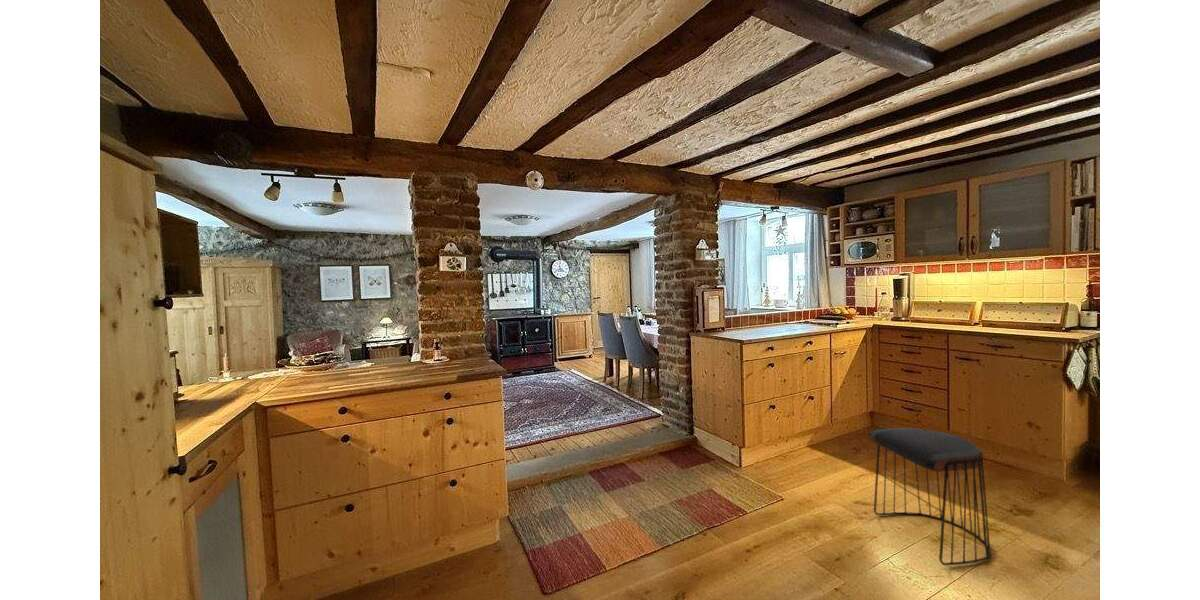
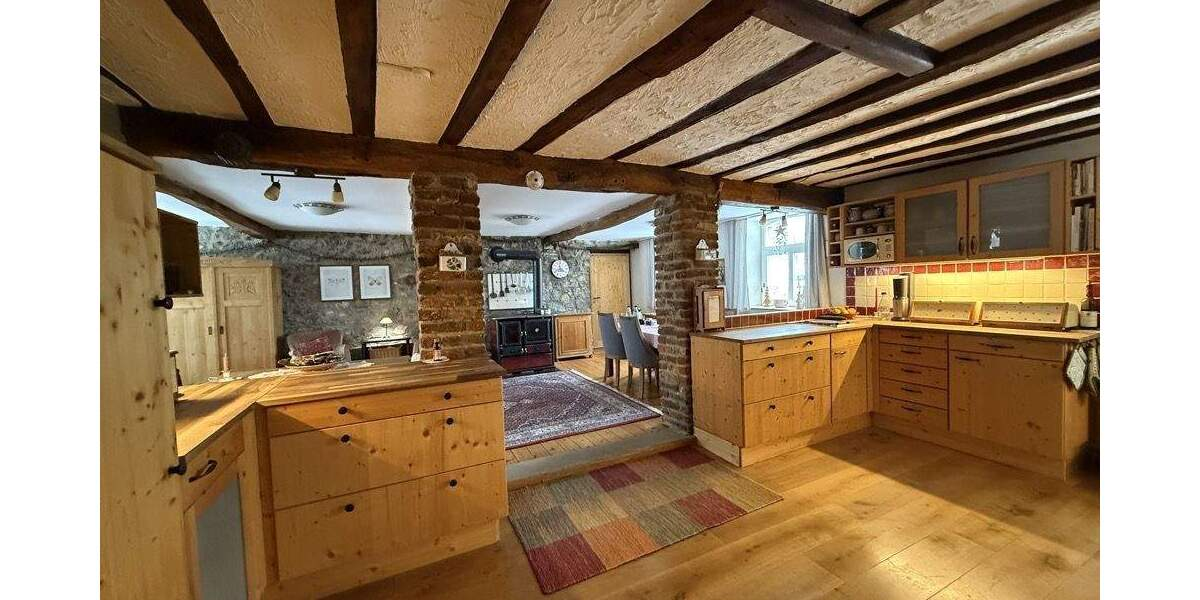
- stool [869,427,992,566]
